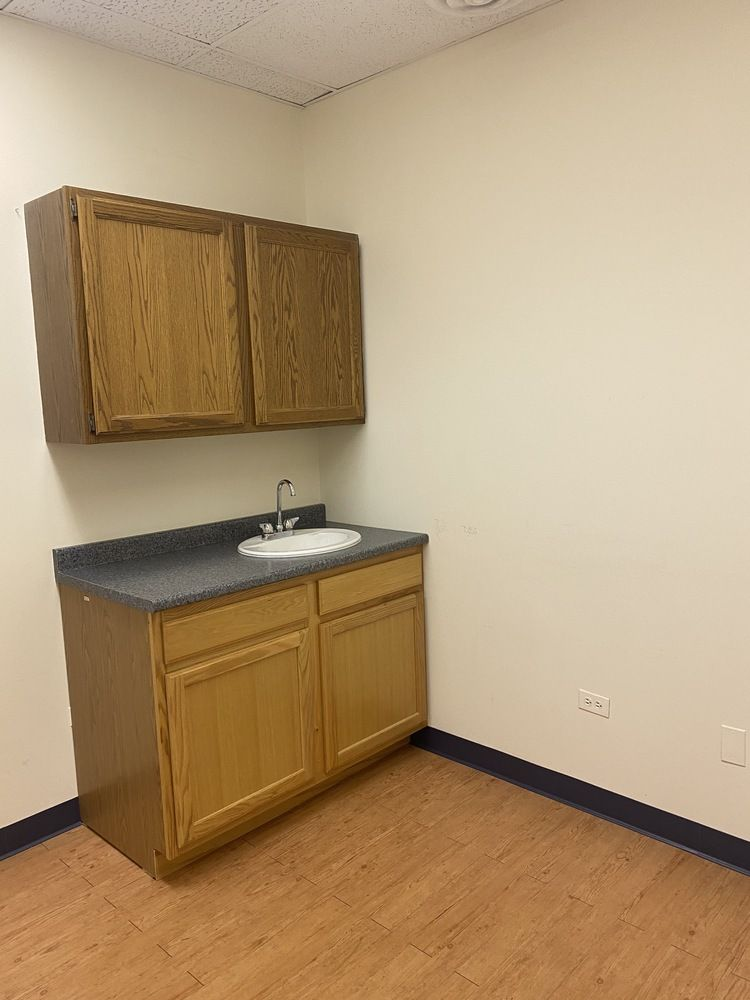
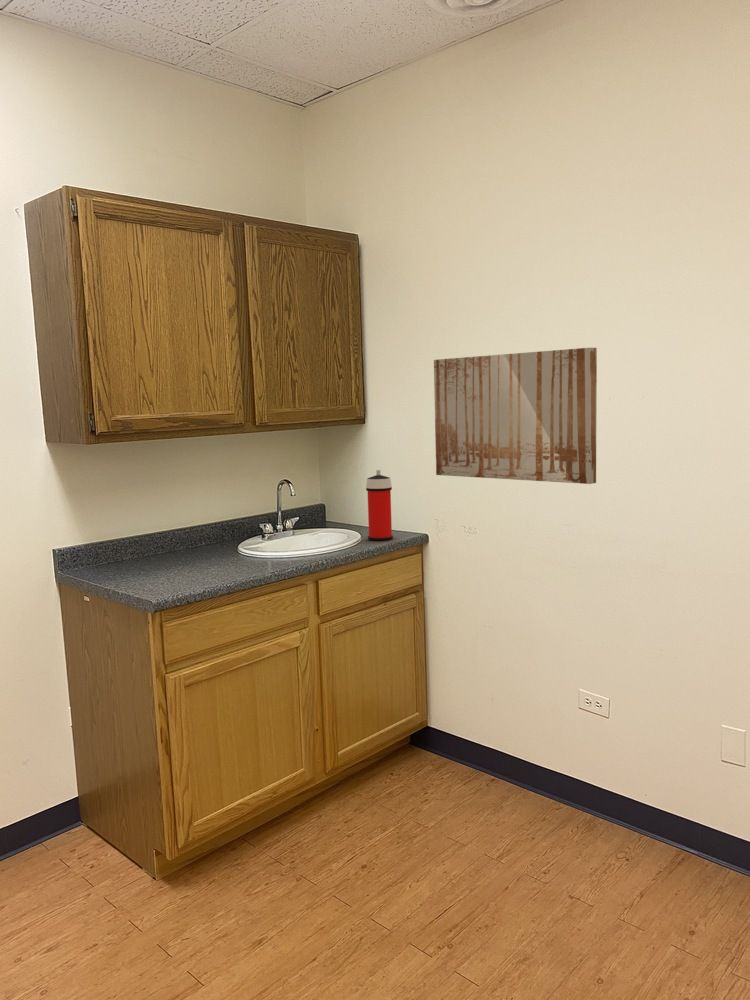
+ spray can [365,469,394,542]
+ wall art [433,347,598,485]
